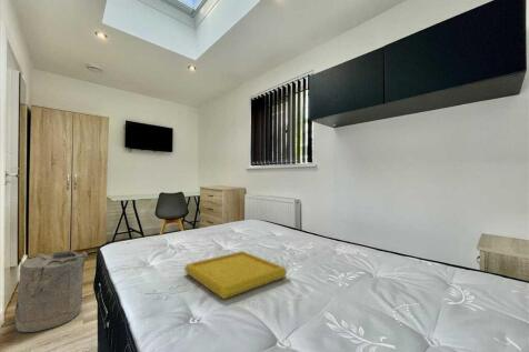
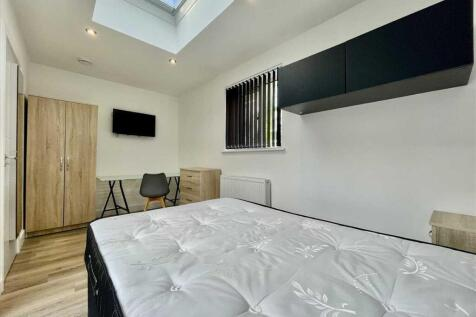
- laundry hamper [13,250,89,333]
- serving tray [183,250,289,300]
